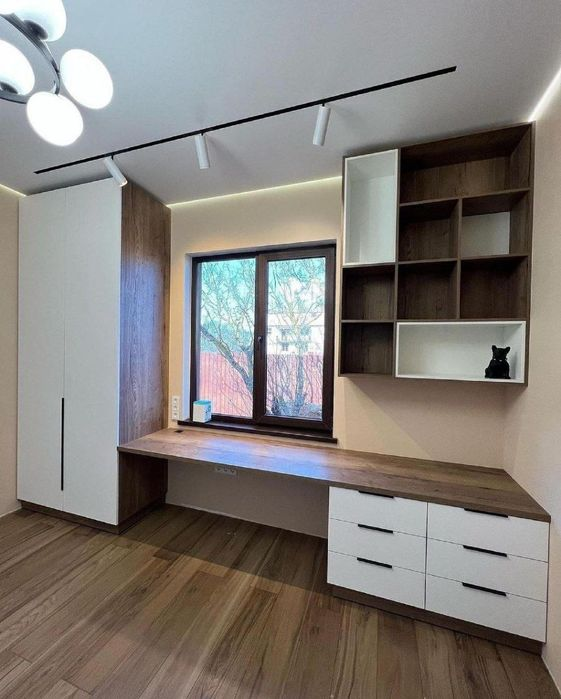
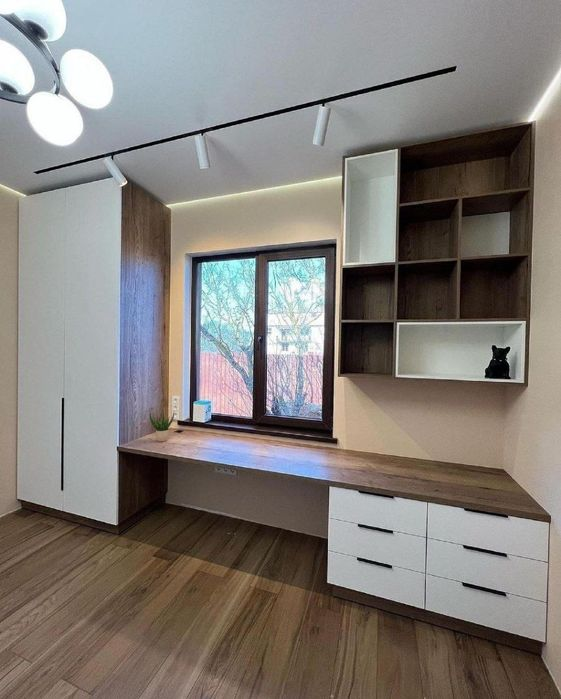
+ potted plant [149,410,175,442]
